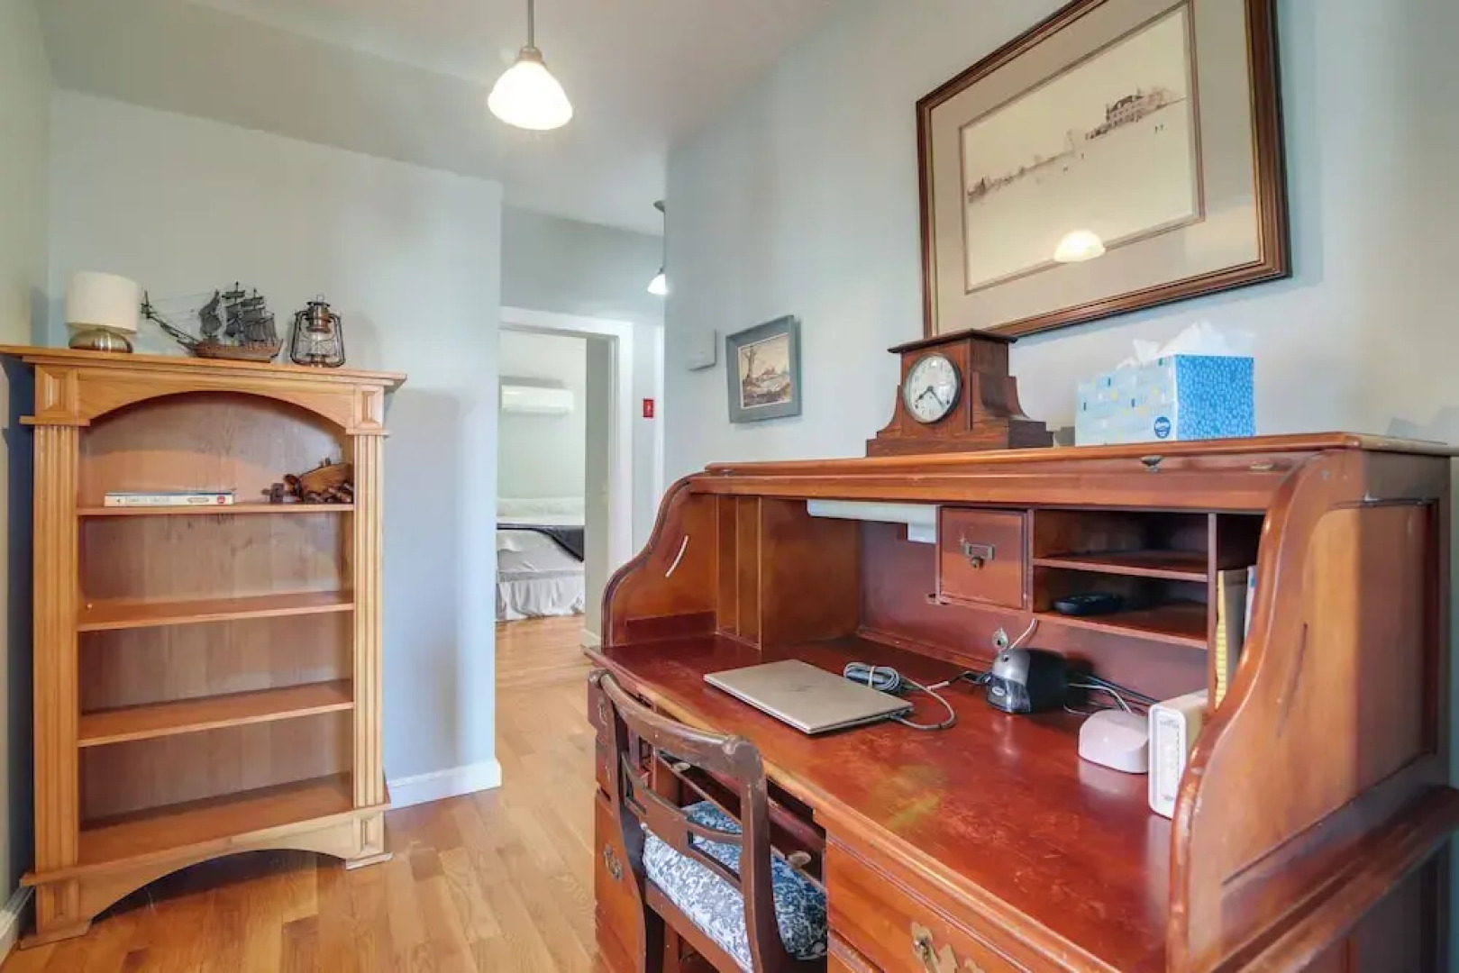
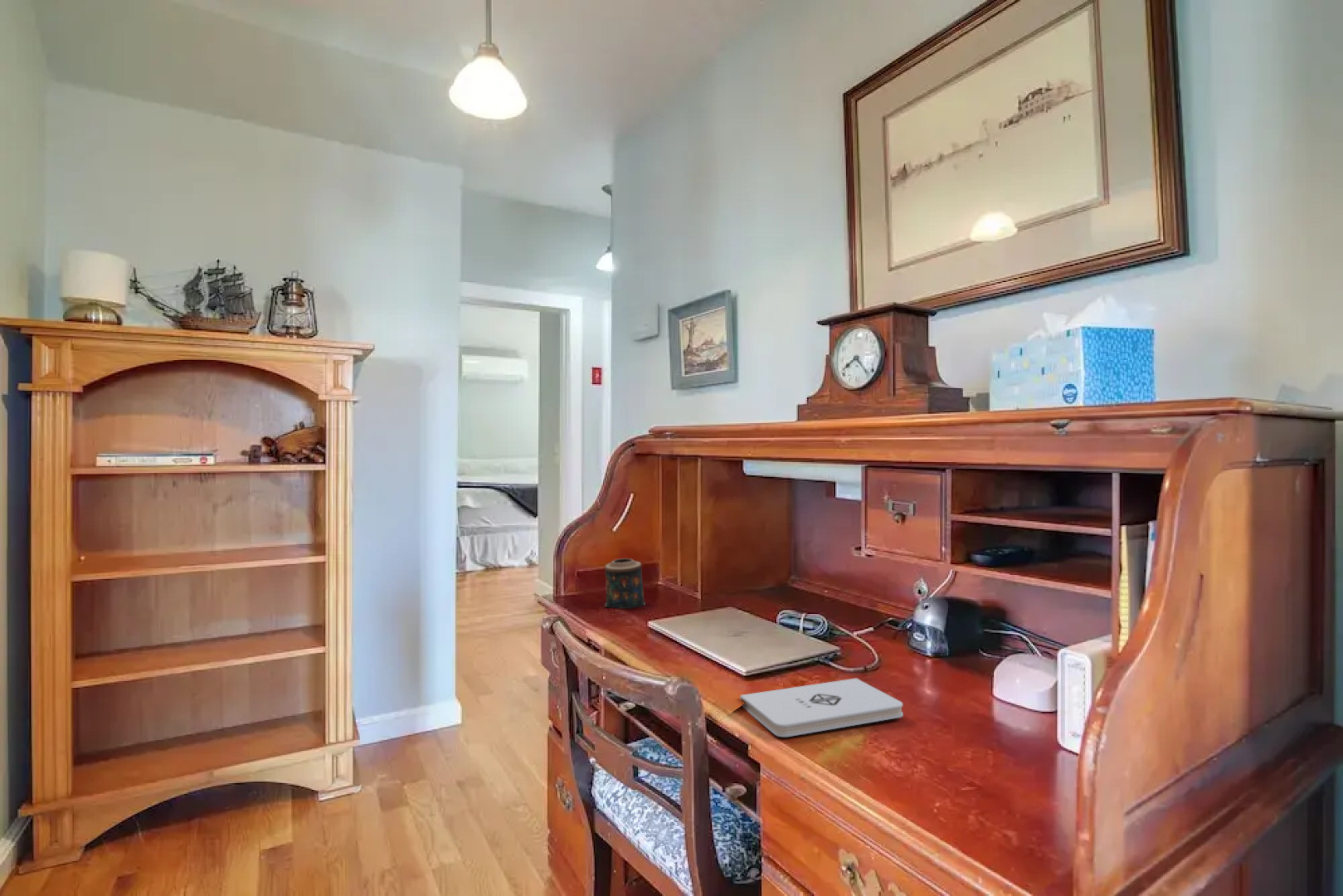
+ notepad [739,678,904,738]
+ candle [604,558,646,610]
